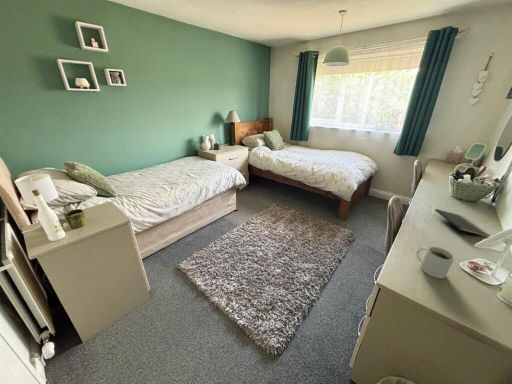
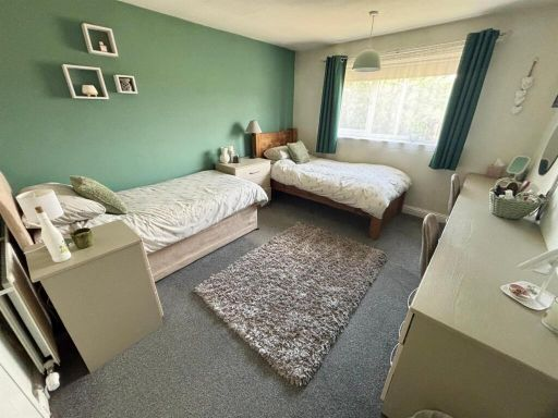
- mug [416,246,456,279]
- notepad [434,208,492,238]
